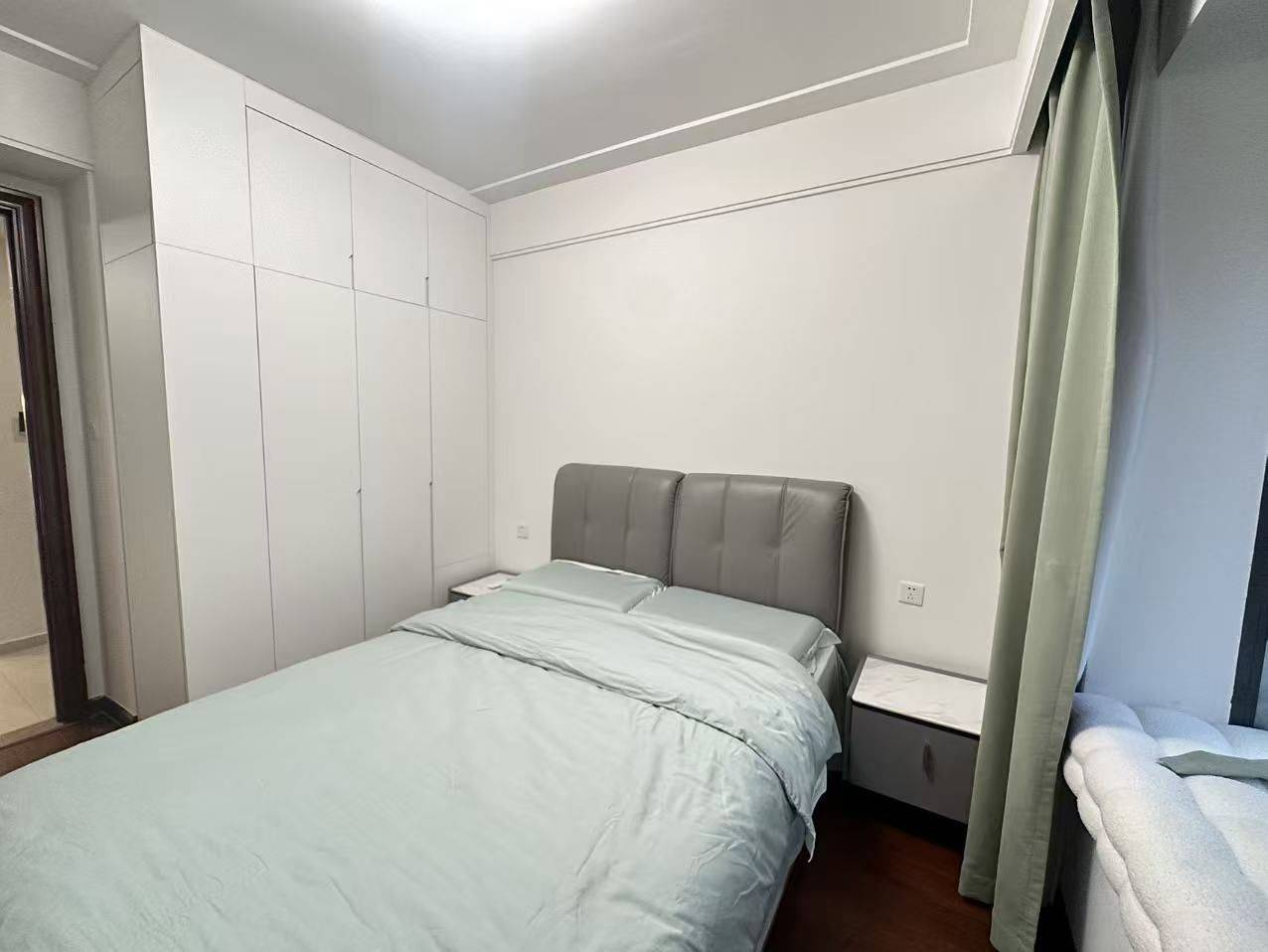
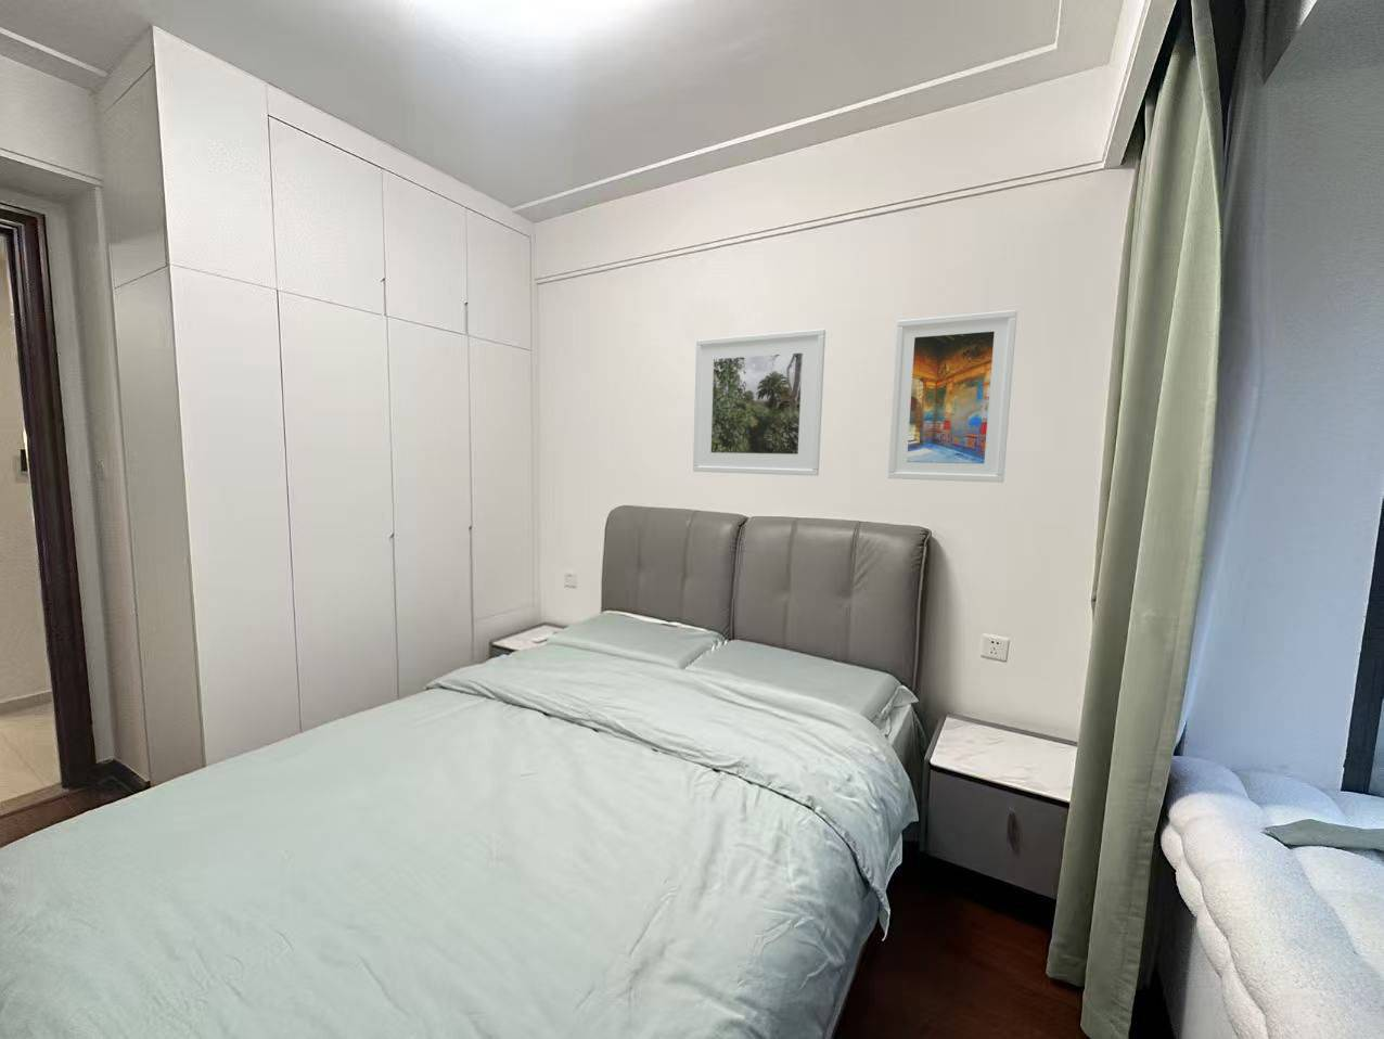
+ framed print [692,327,826,477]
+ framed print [887,309,1018,483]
